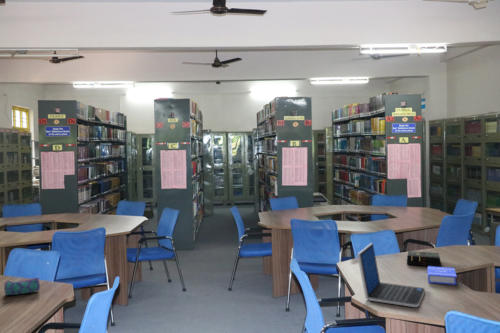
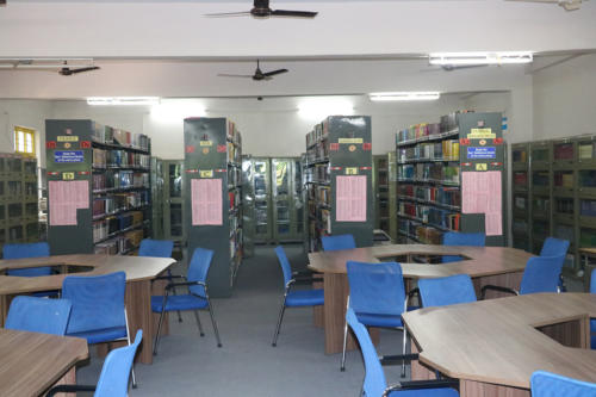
- pencil case [3,276,41,296]
- book [427,266,458,286]
- laptop [356,242,426,308]
- book [406,250,442,267]
